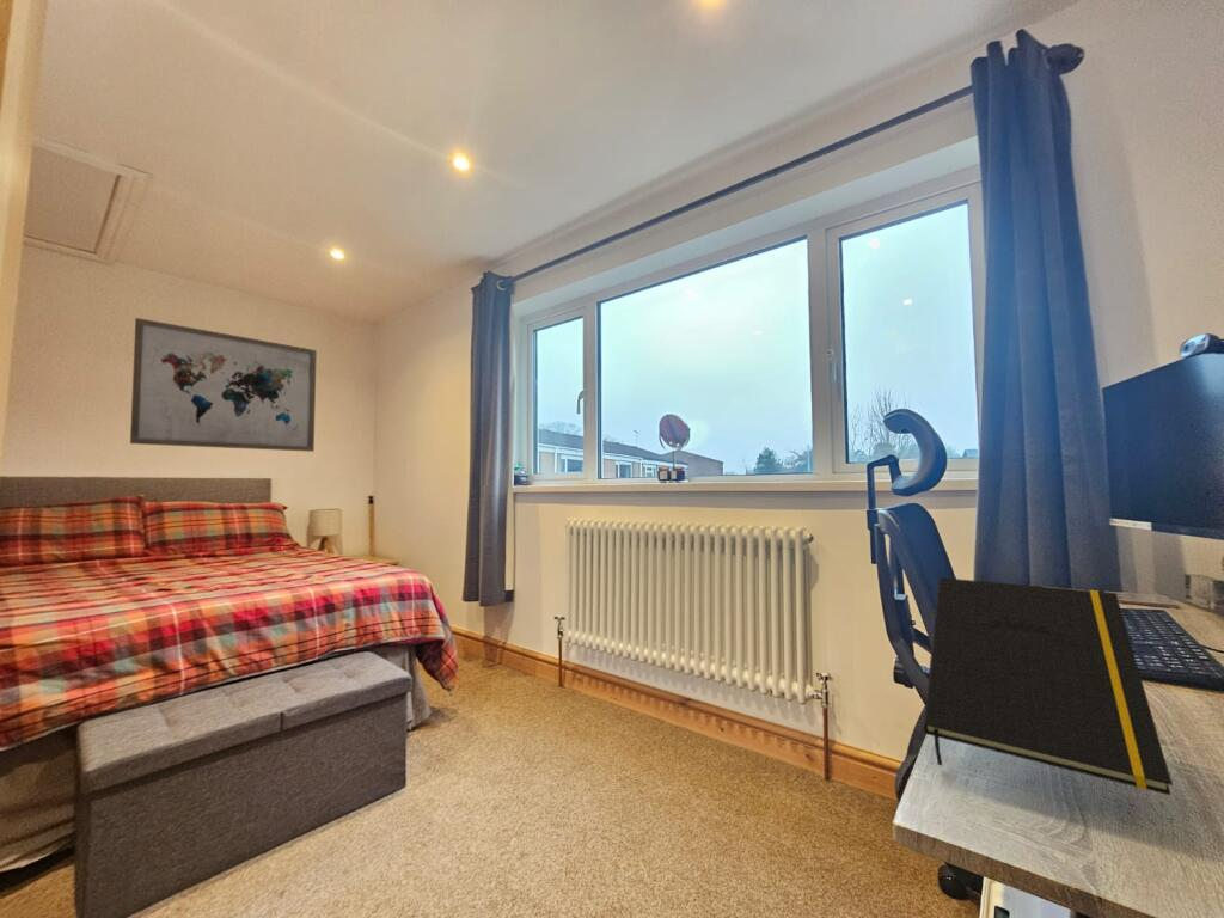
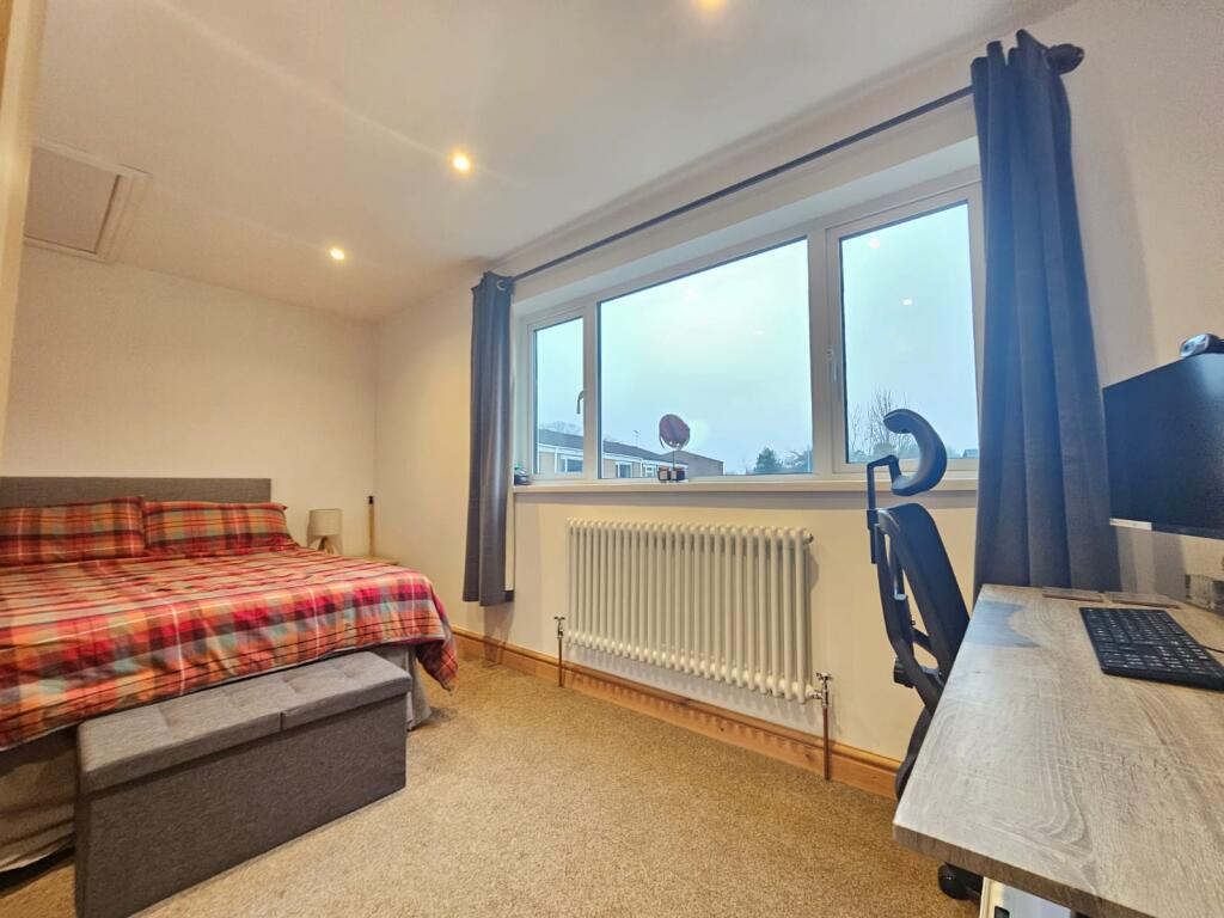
- wall art [129,317,318,453]
- notepad [923,576,1174,796]
